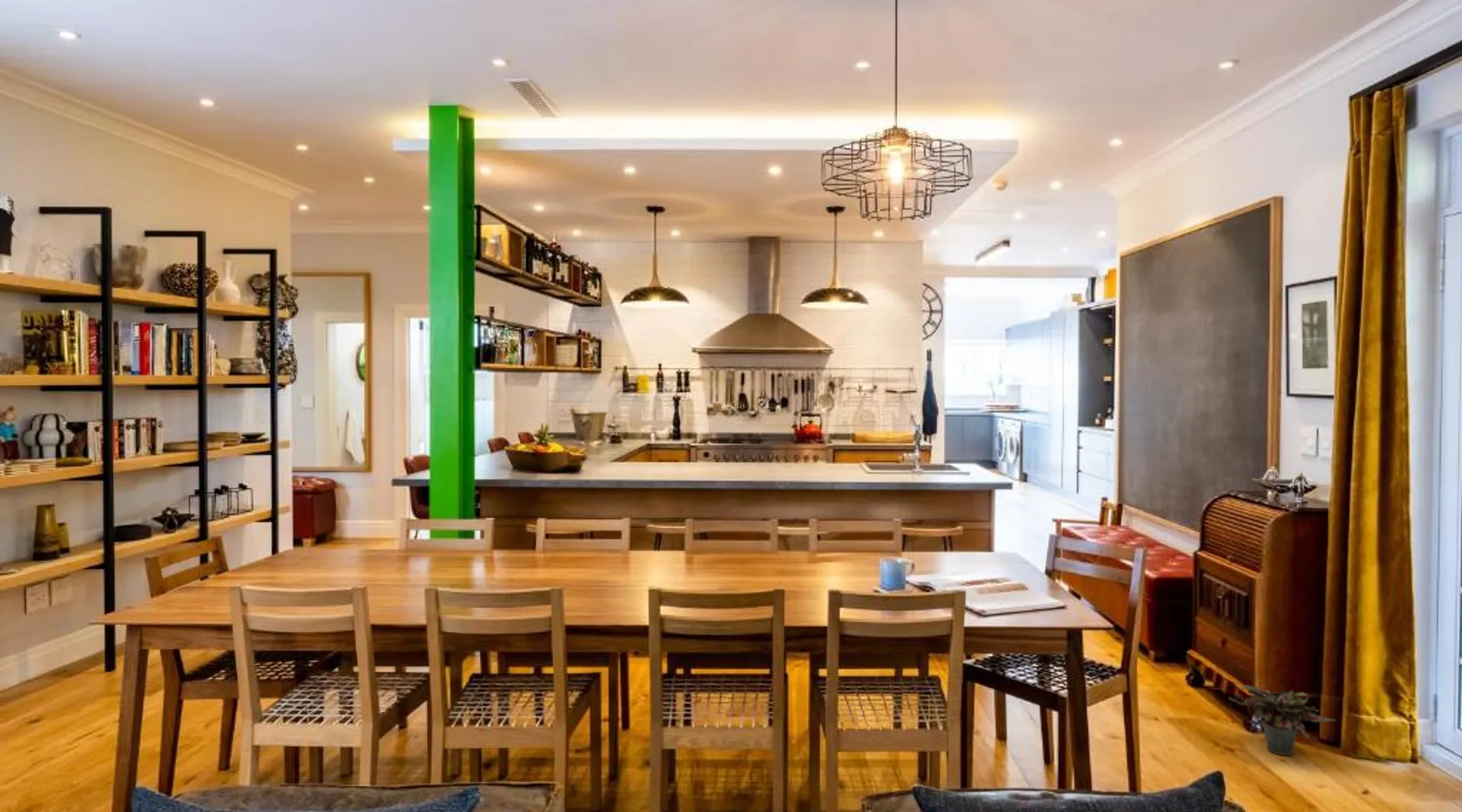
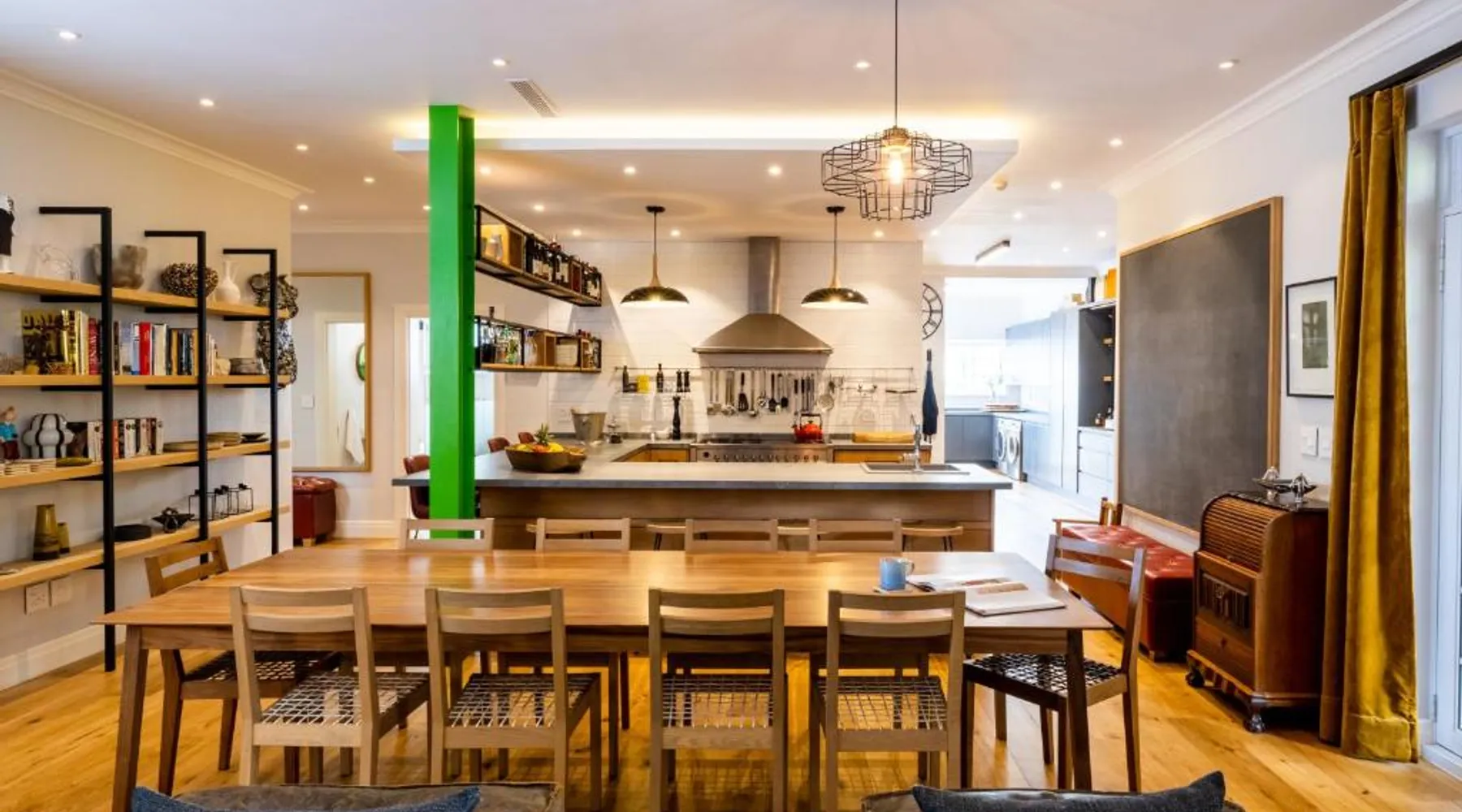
- potted plant [1228,685,1337,757]
